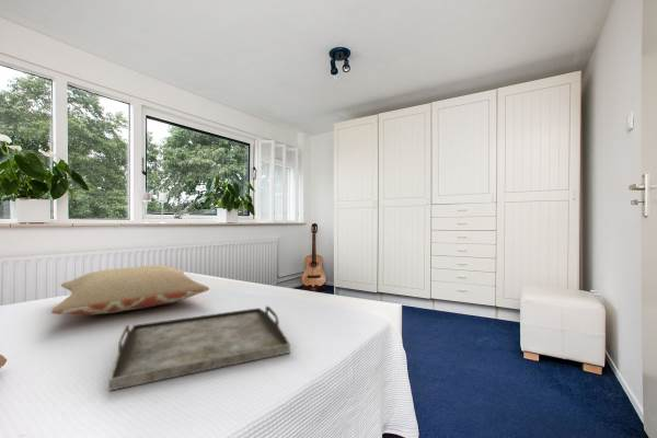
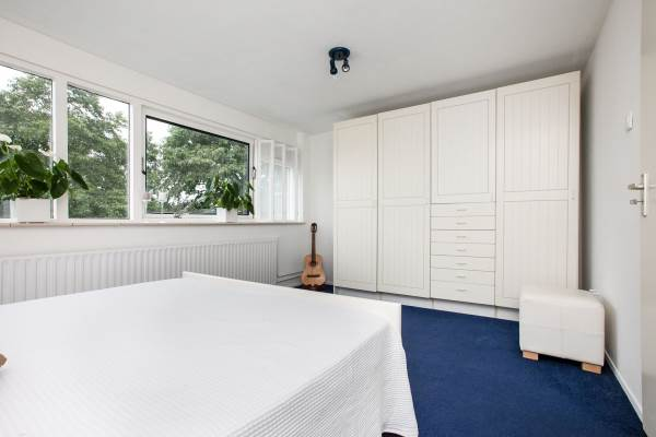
- serving tray [108,306,291,392]
- pillow [50,264,210,315]
